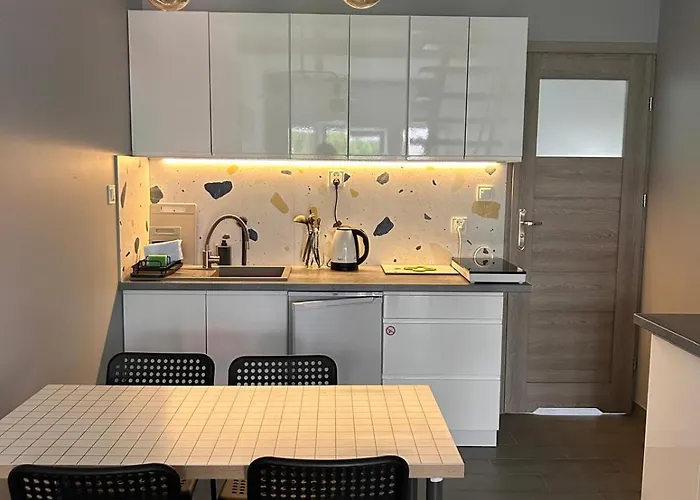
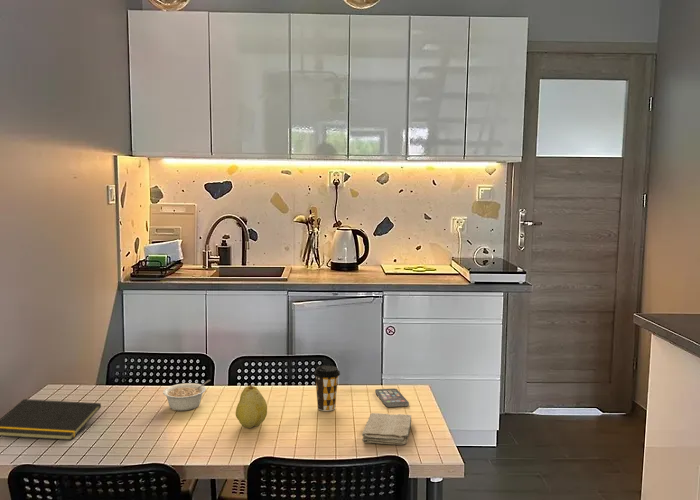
+ fruit [235,384,268,429]
+ legume [162,379,212,412]
+ coffee cup [313,365,341,412]
+ notepad [0,398,102,441]
+ smartphone [374,387,410,408]
+ washcloth [361,412,412,446]
